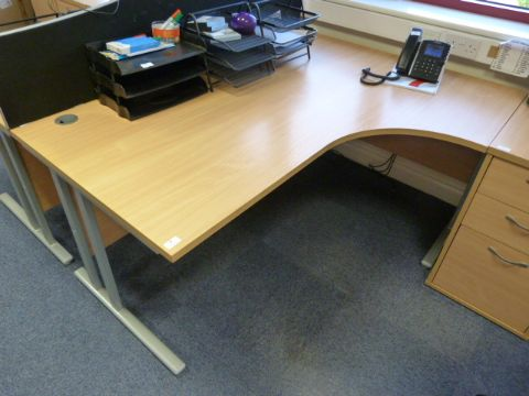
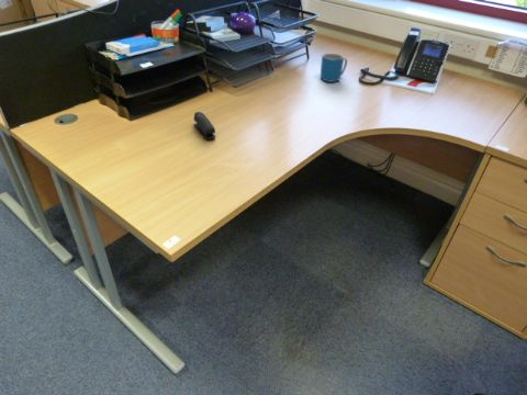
+ stapler [193,111,217,140]
+ mug [319,53,348,83]
